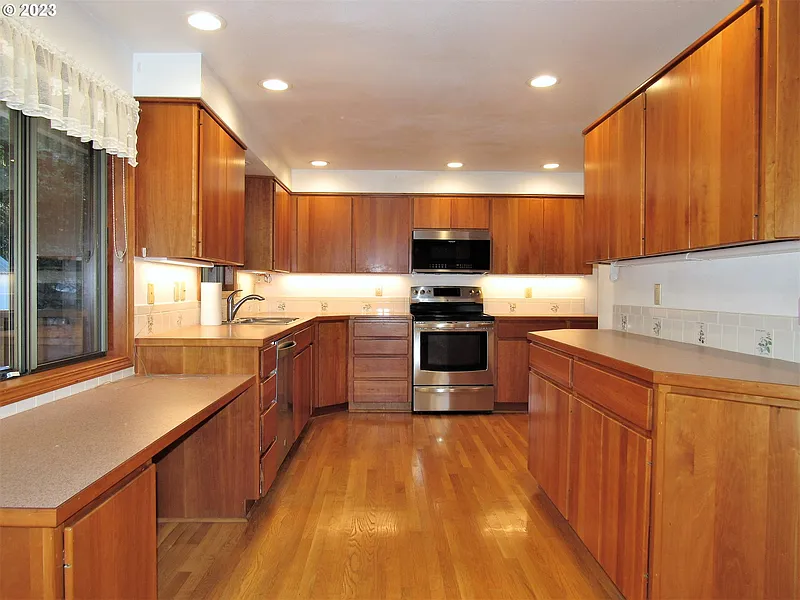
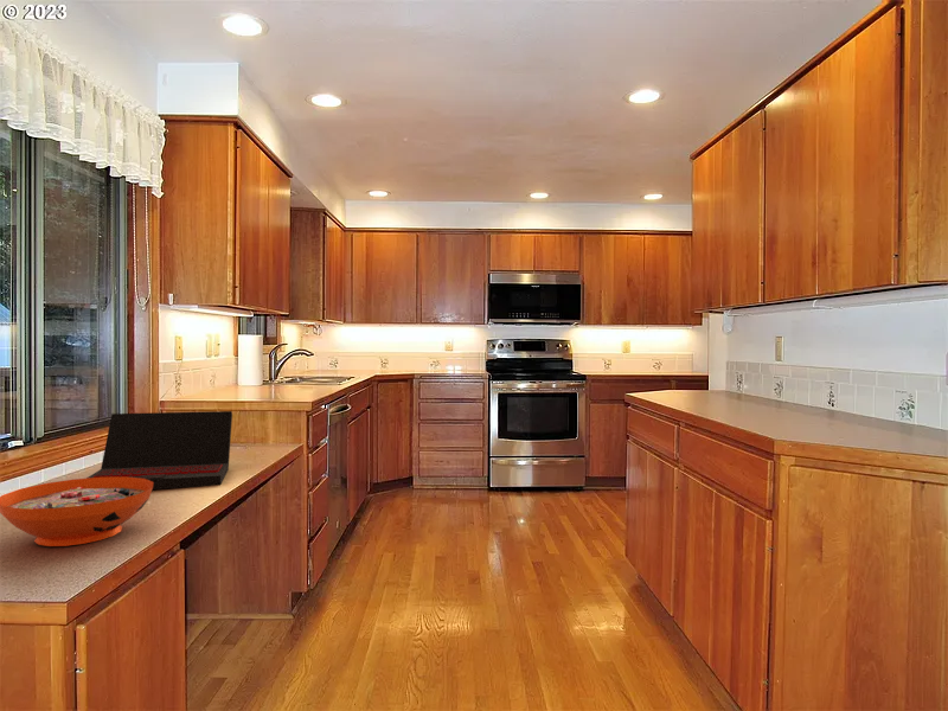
+ decorative bowl [0,476,153,547]
+ laptop [85,410,233,491]
